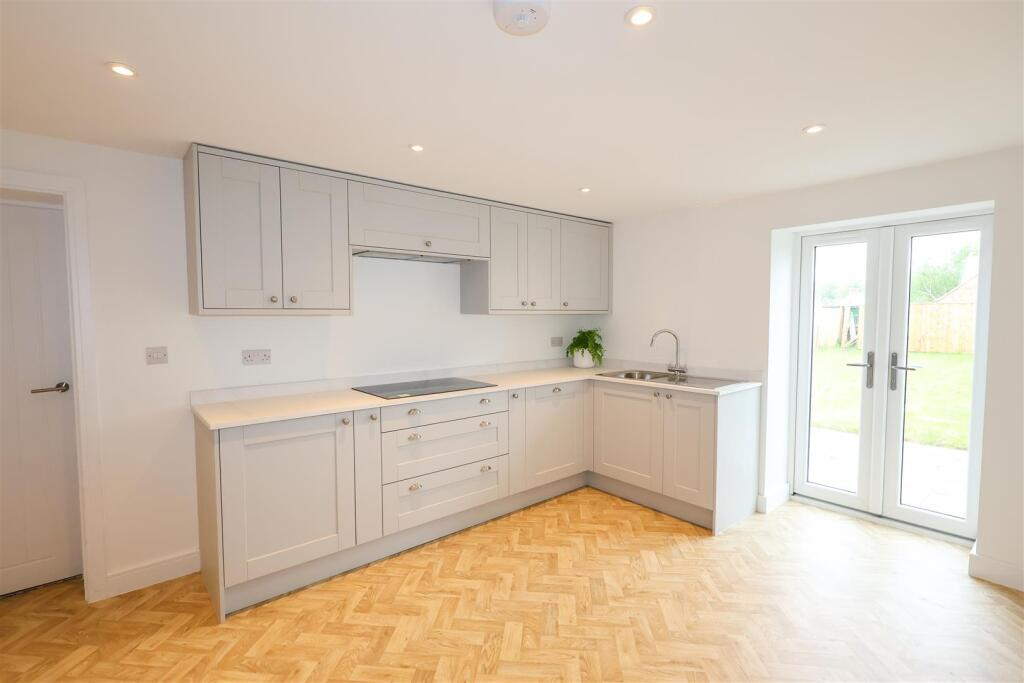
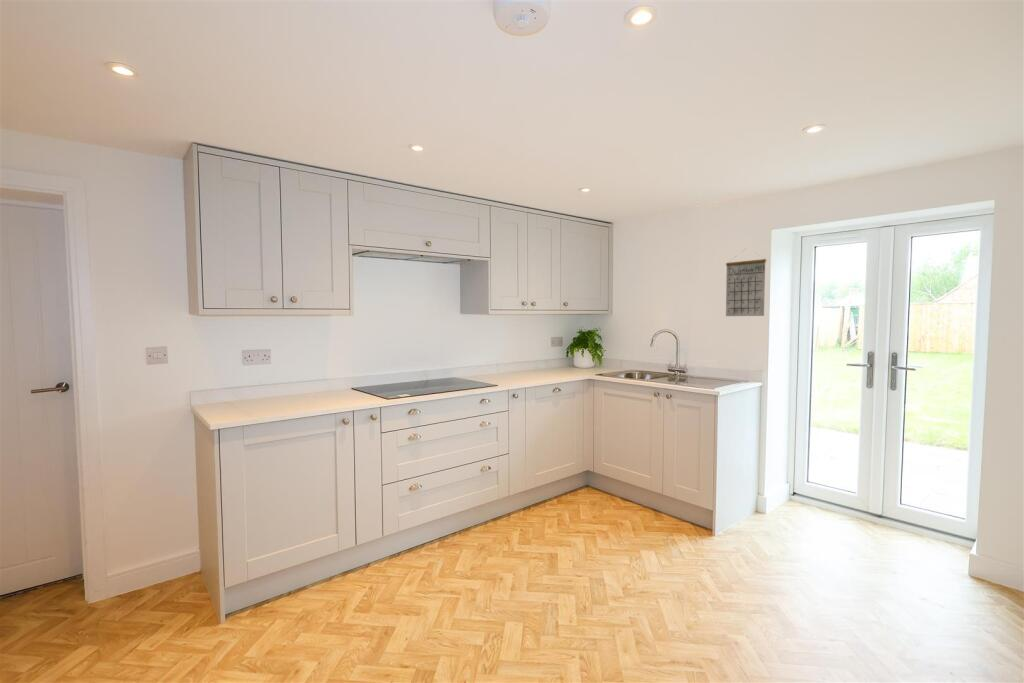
+ calendar [725,249,767,317]
